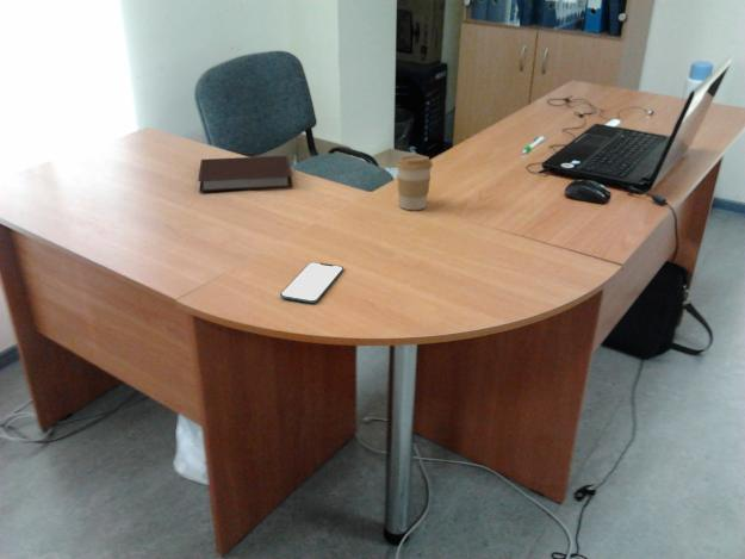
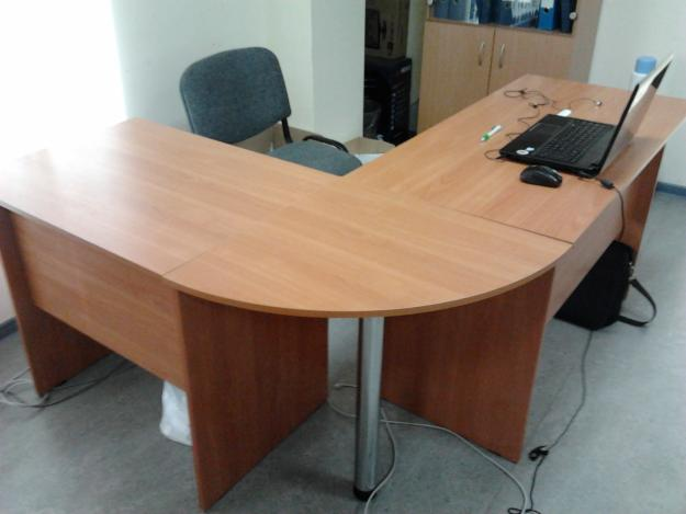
- coffee cup [395,155,434,211]
- notebook [197,155,293,193]
- smartphone [279,261,344,304]
